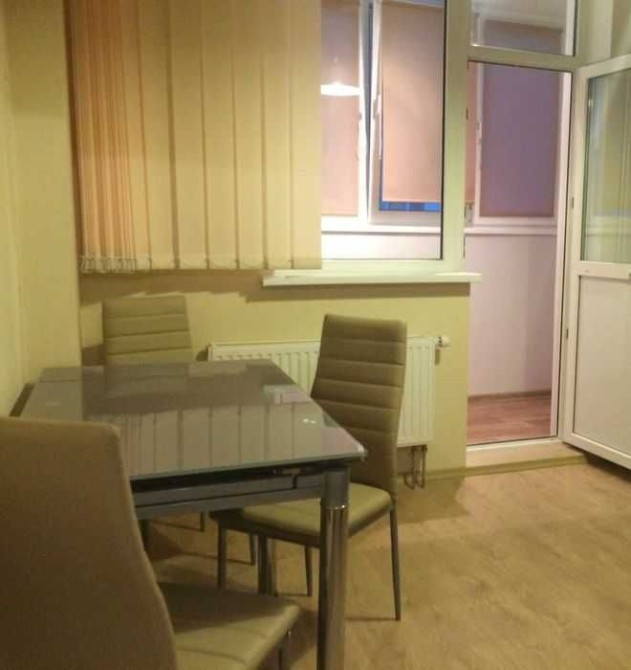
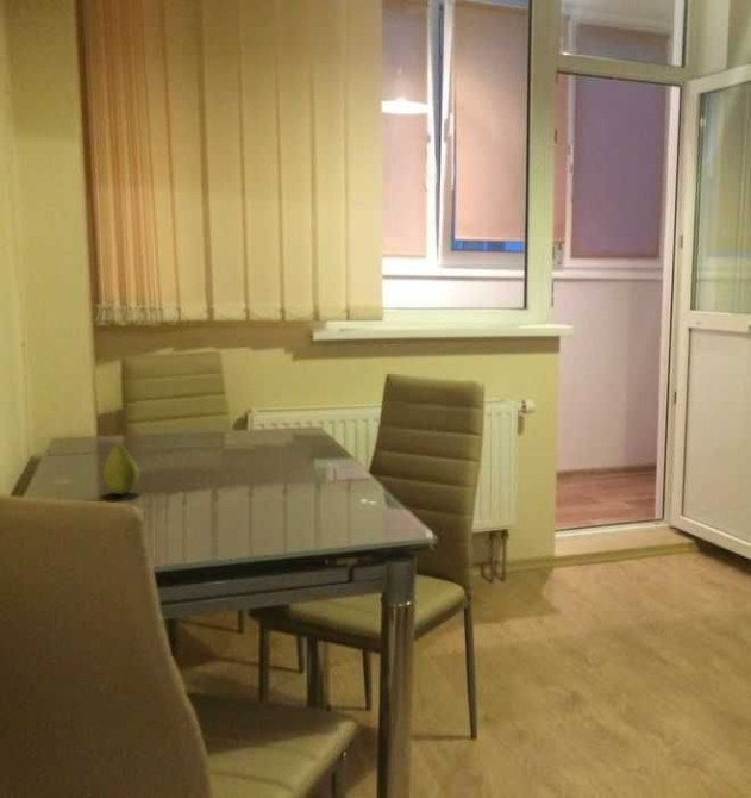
+ fruit [102,442,140,495]
